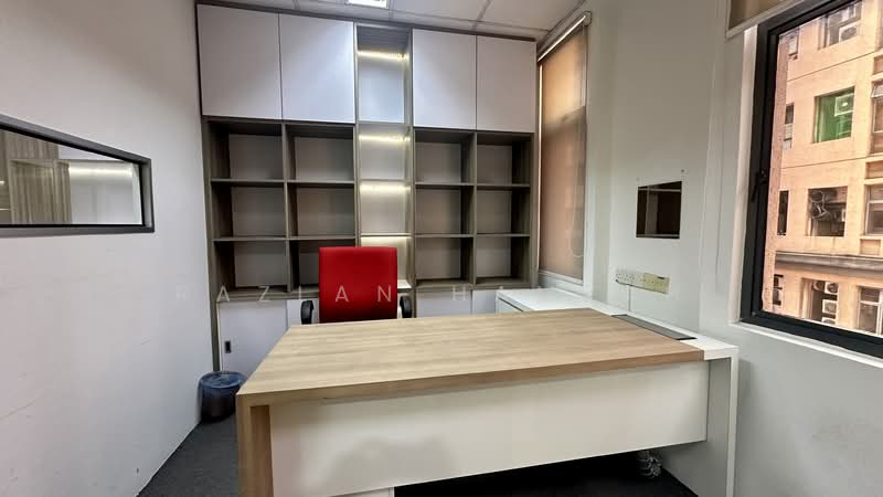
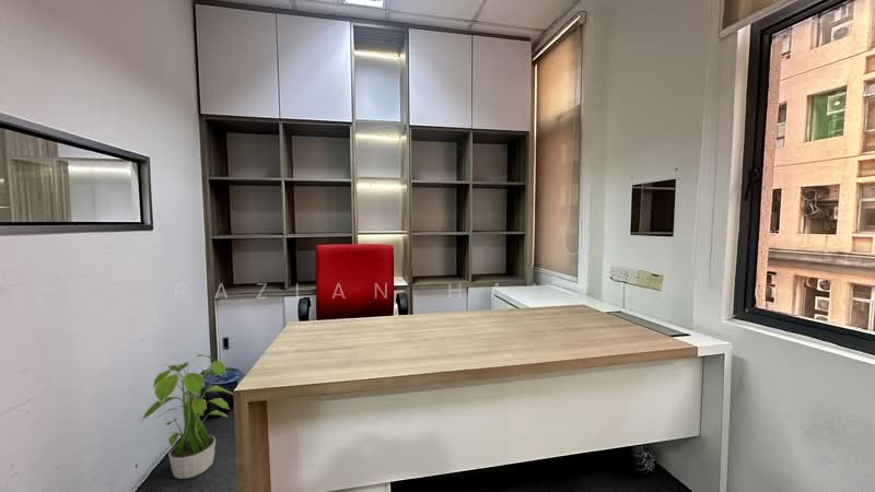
+ potted plant [138,353,234,480]
